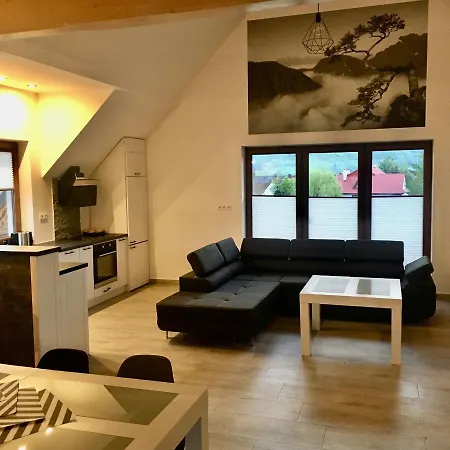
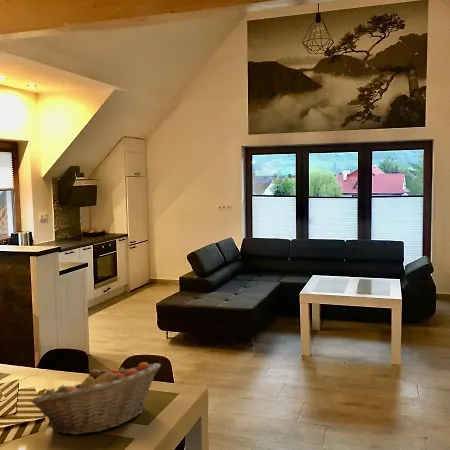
+ fruit basket [30,361,162,436]
